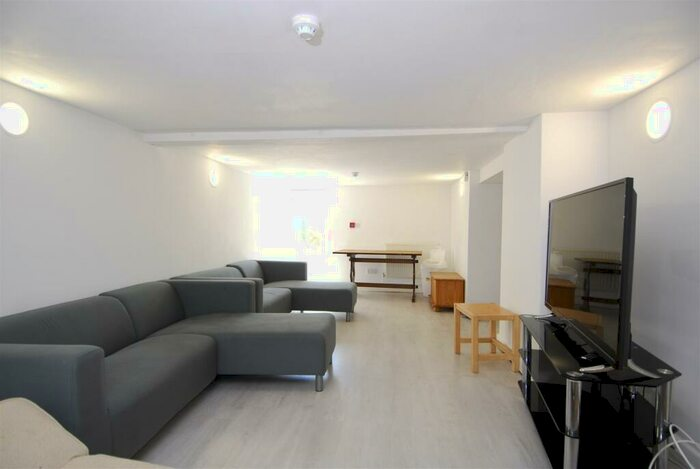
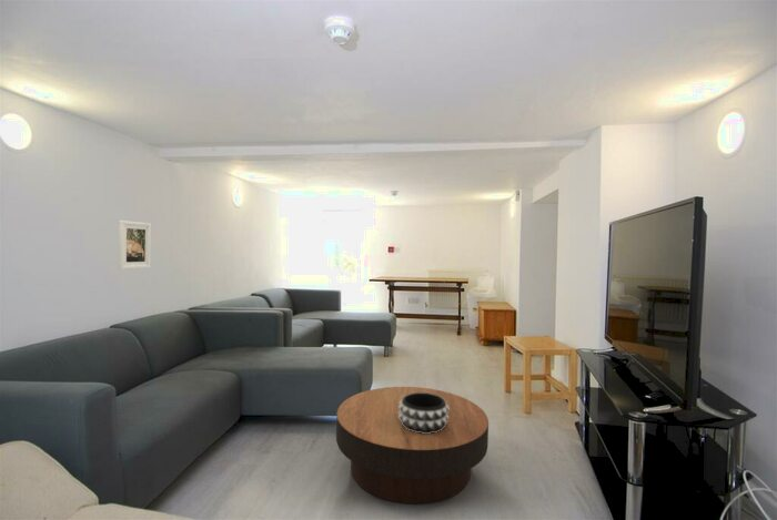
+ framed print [118,220,152,271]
+ decorative bowl [398,392,450,434]
+ coffee table [335,386,490,506]
